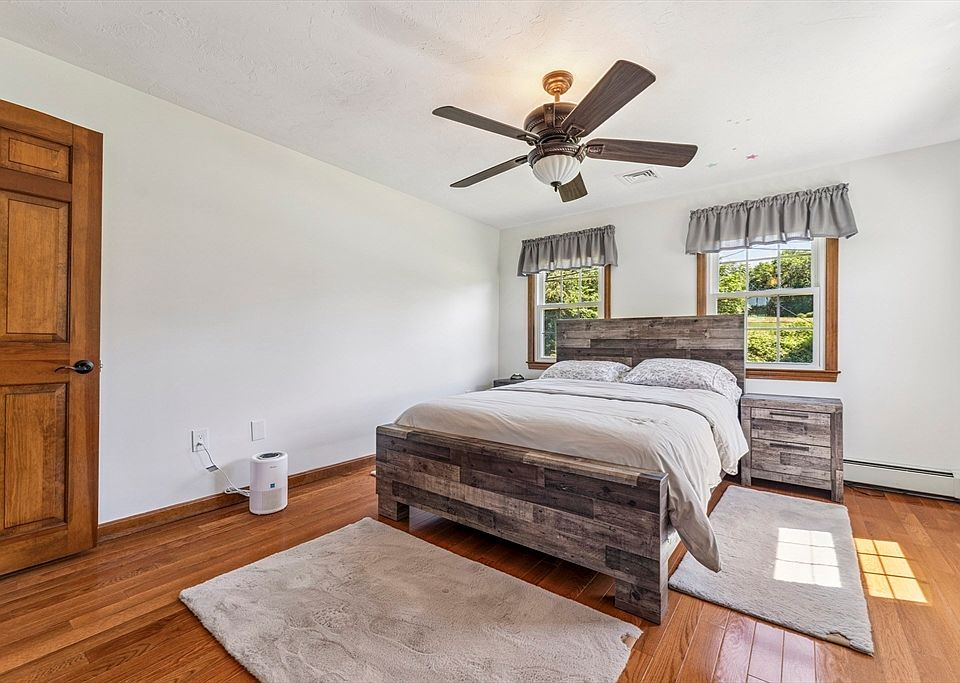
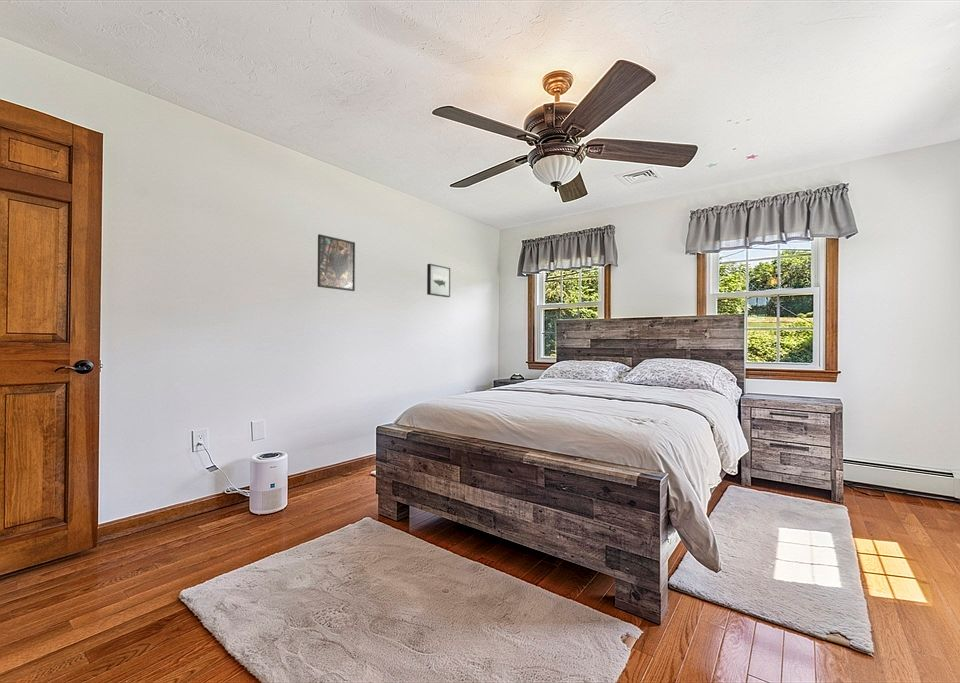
+ wall art [426,263,451,298]
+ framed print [317,233,356,292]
